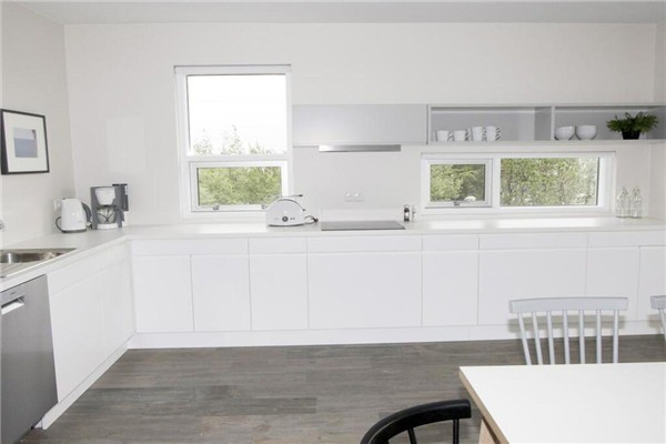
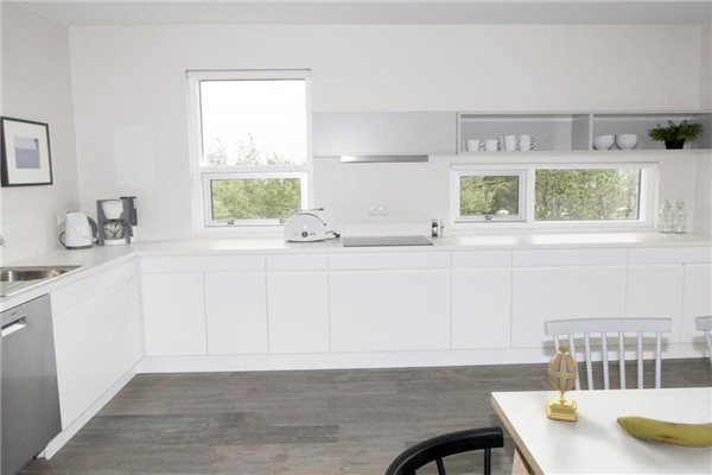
+ decorative egg [546,344,579,422]
+ fruit [616,414,712,449]
